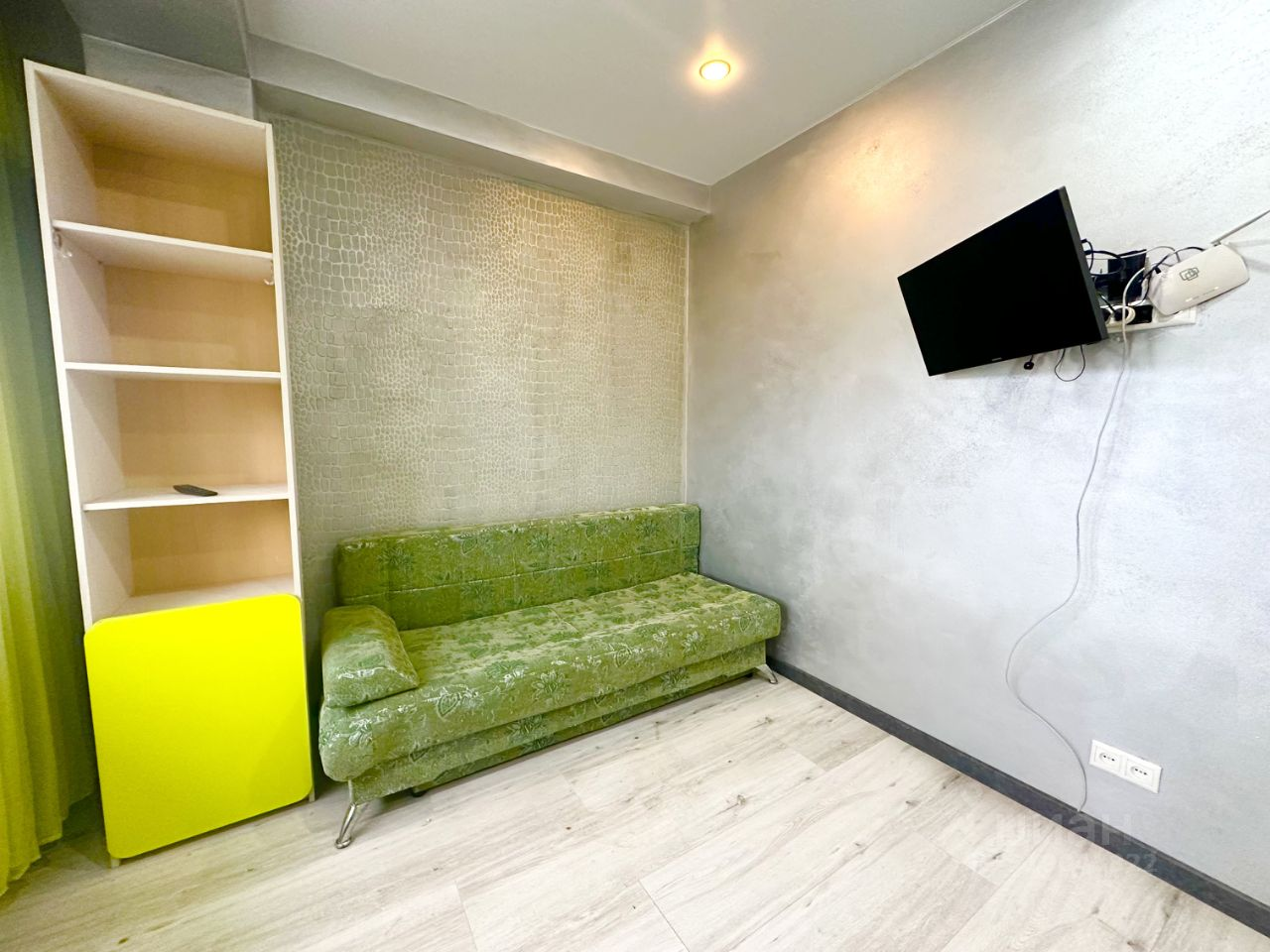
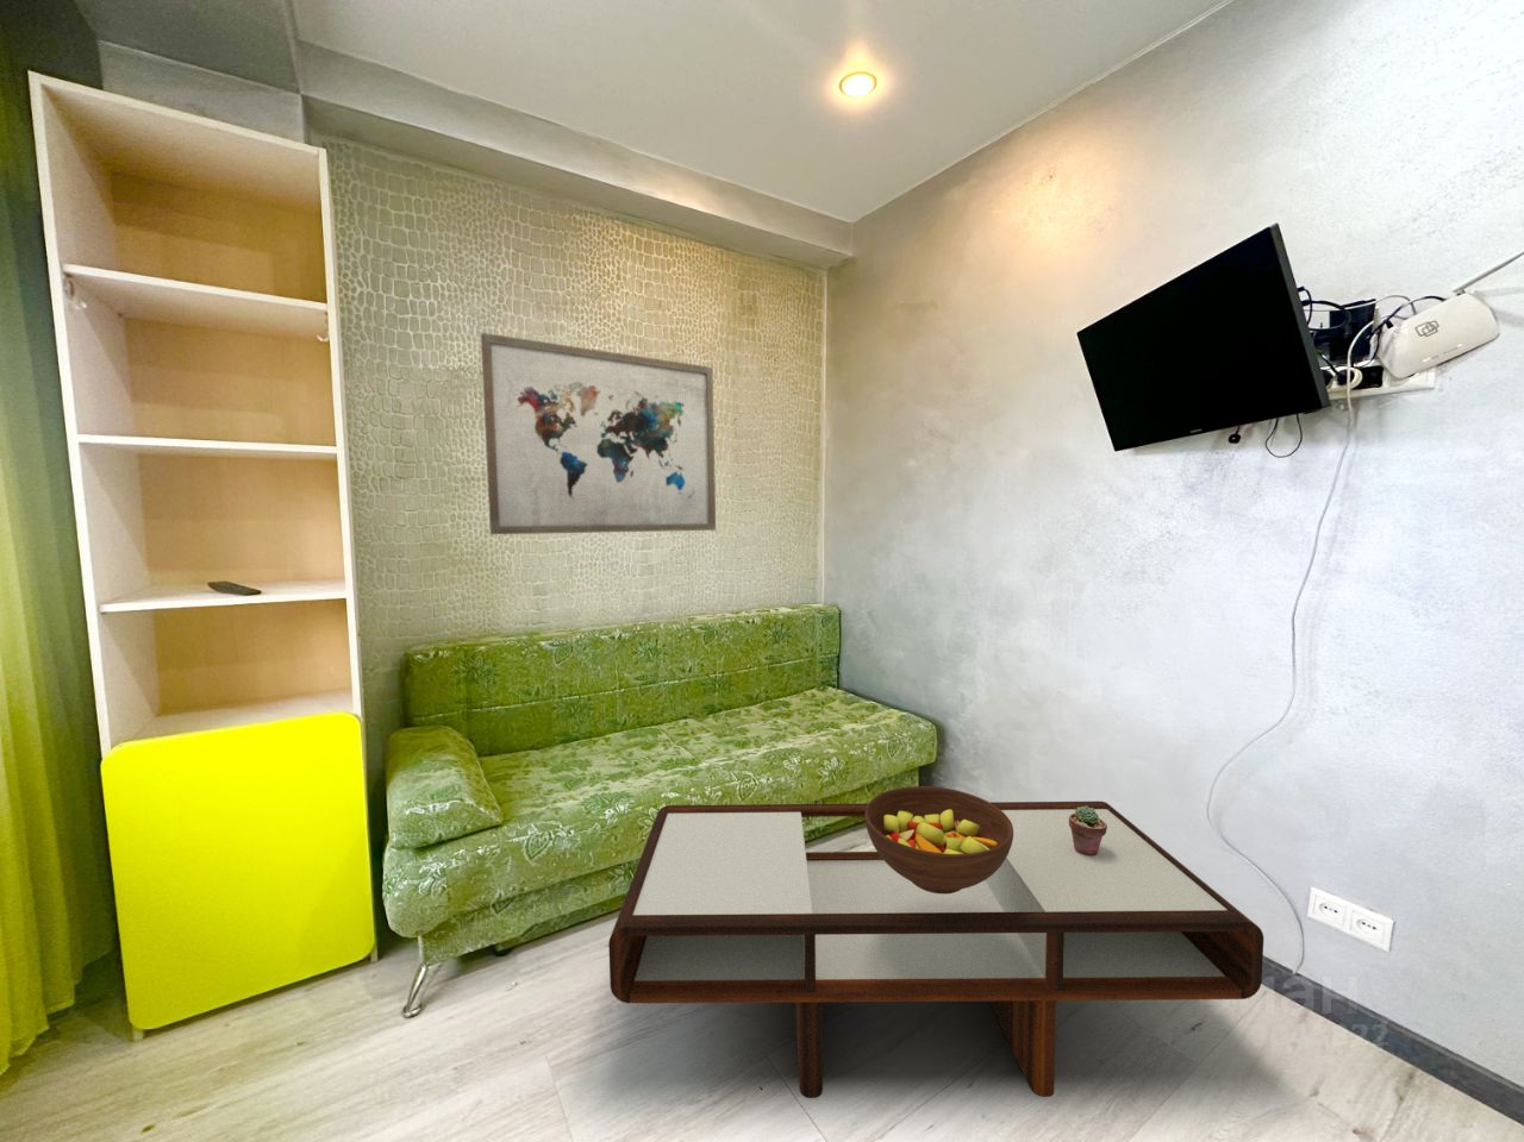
+ potted succulent [1069,805,1108,856]
+ fruit bowl [864,785,1013,895]
+ wall art [480,332,716,535]
+ coffee table [607,800,1265,1099]
